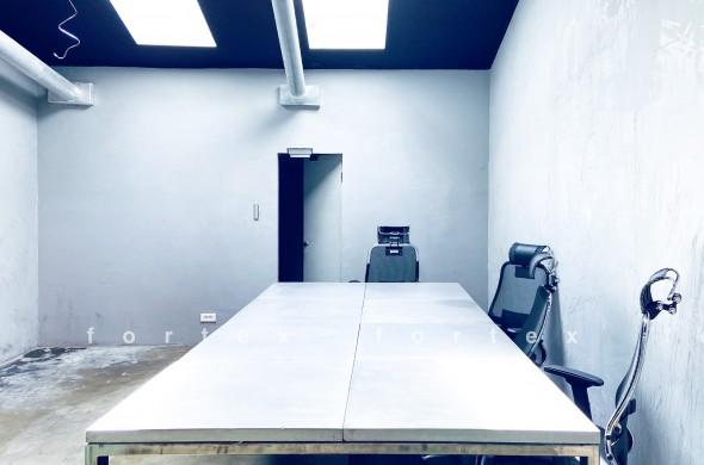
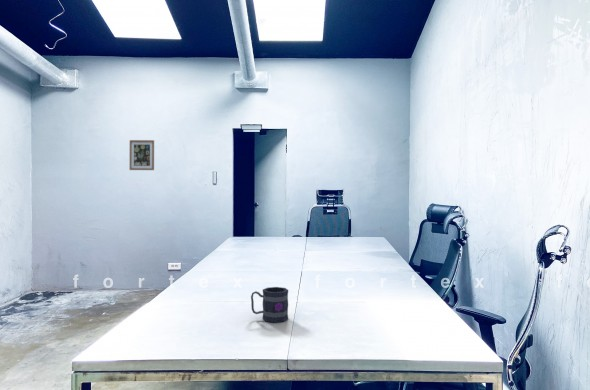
+ mug [250,286,289,324]
+ wall art [129,139,155,171]
